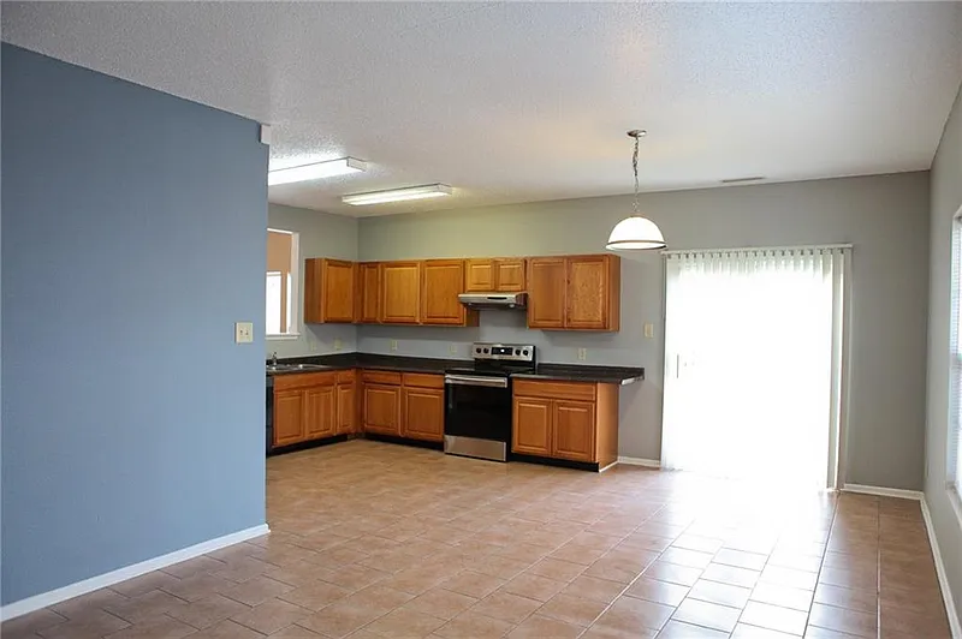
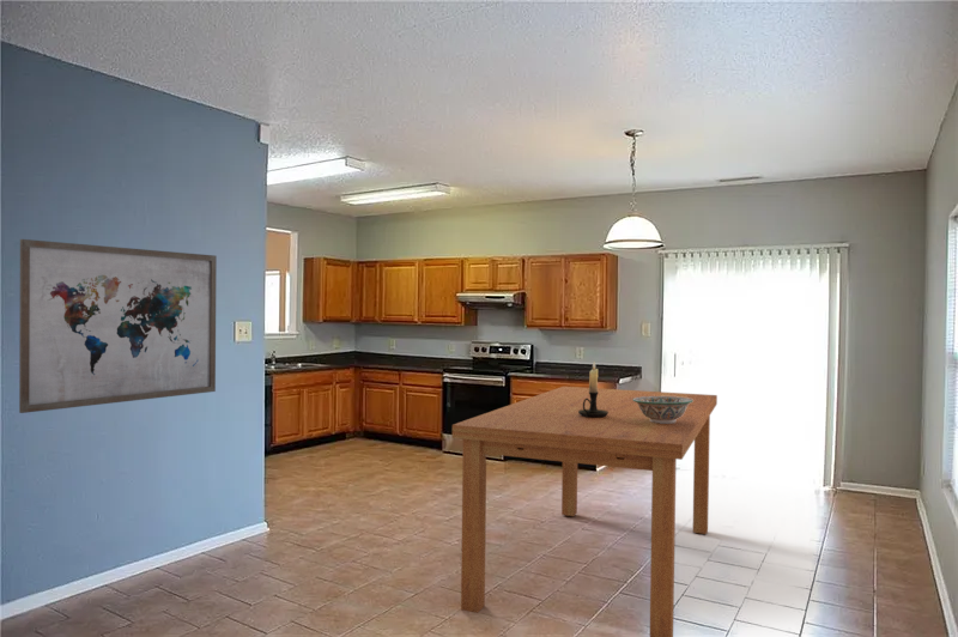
+ dining table [451,386,718,637]
+ candle holder [578,360,608,418]
+ wall art [18,238,218,414]
+ decorative bowl [633,396,693,423]
